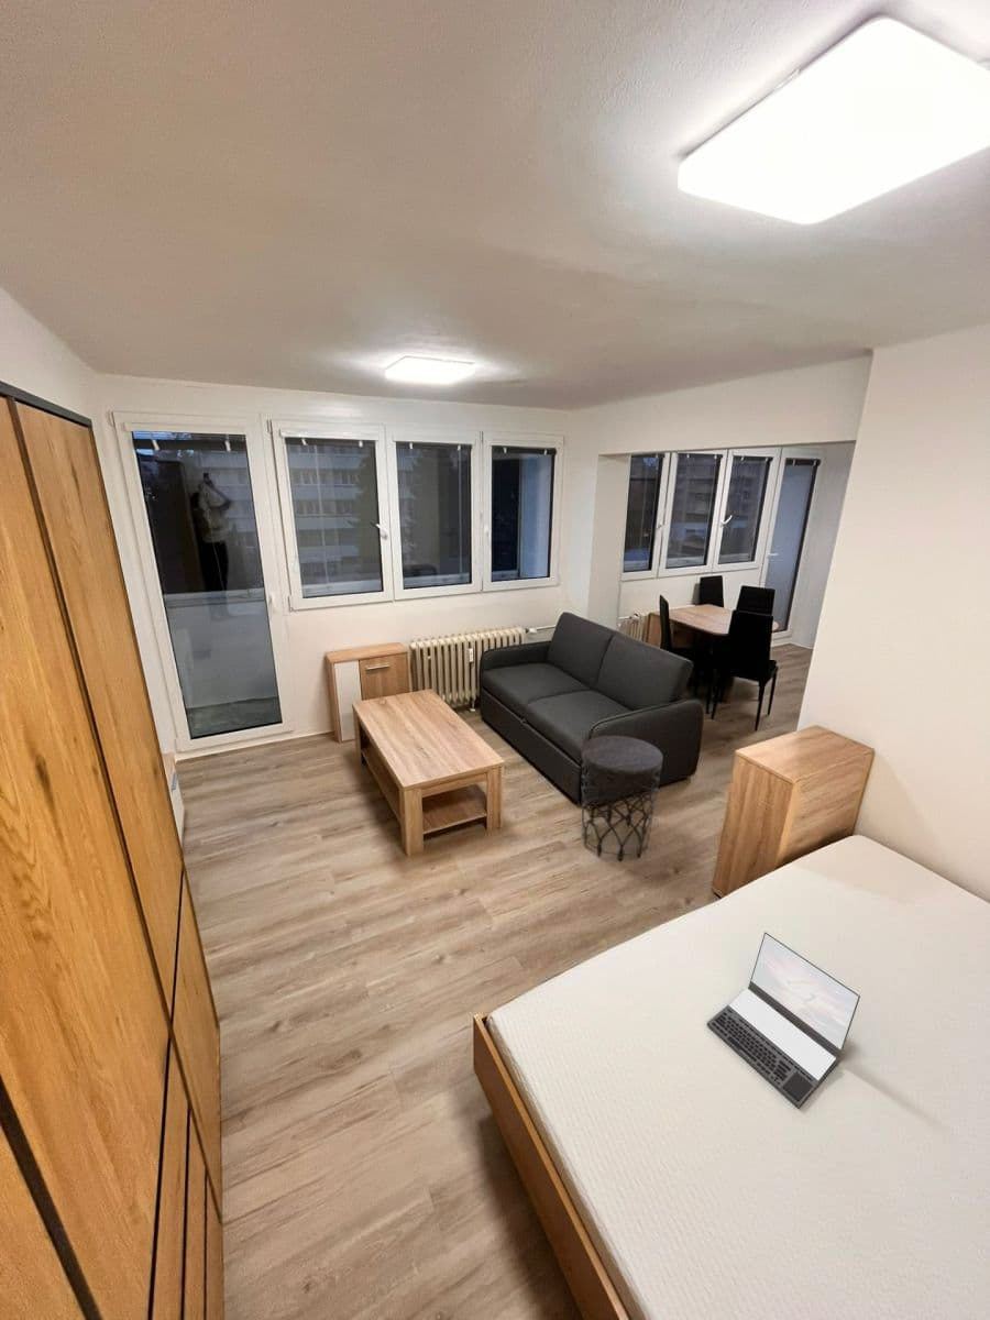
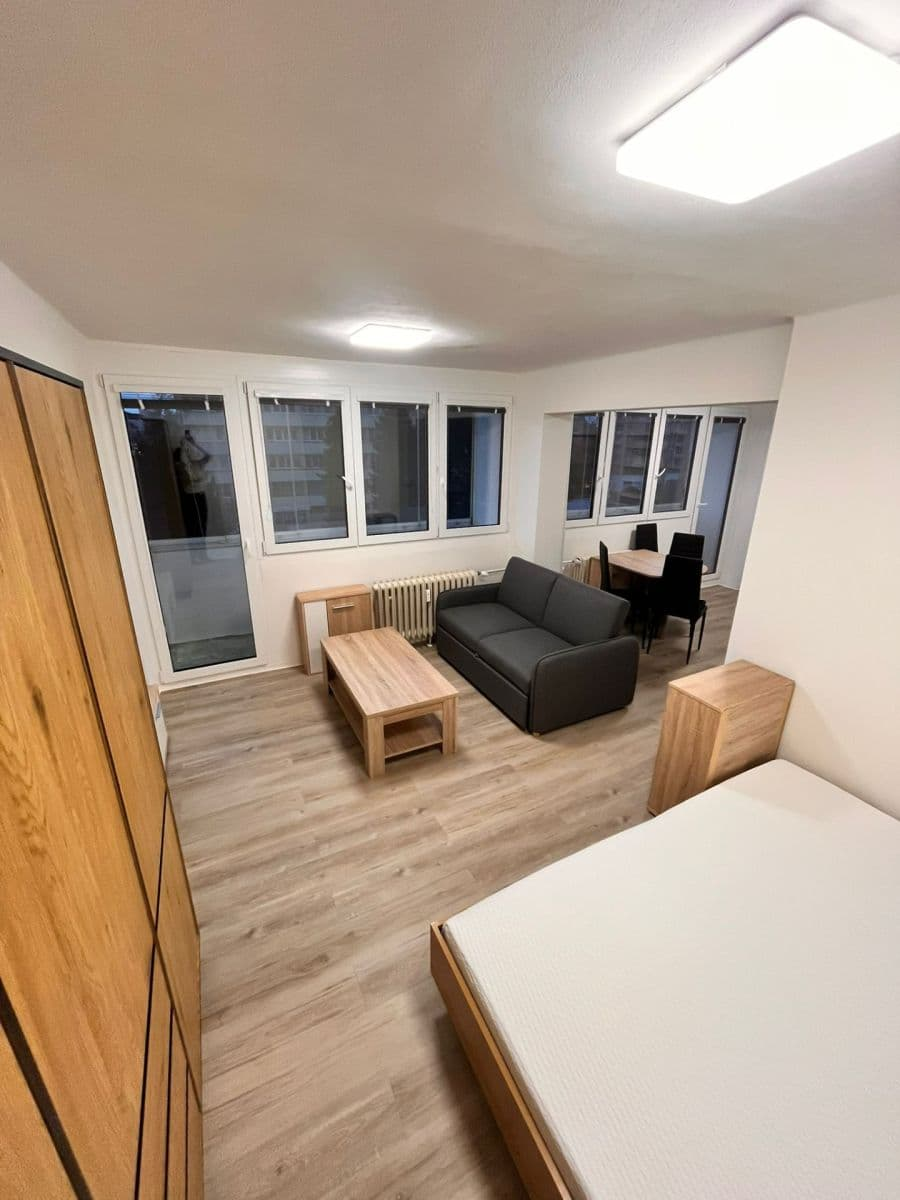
- side table [581,735,664,862]
- laptop [706,931,861,1109]
